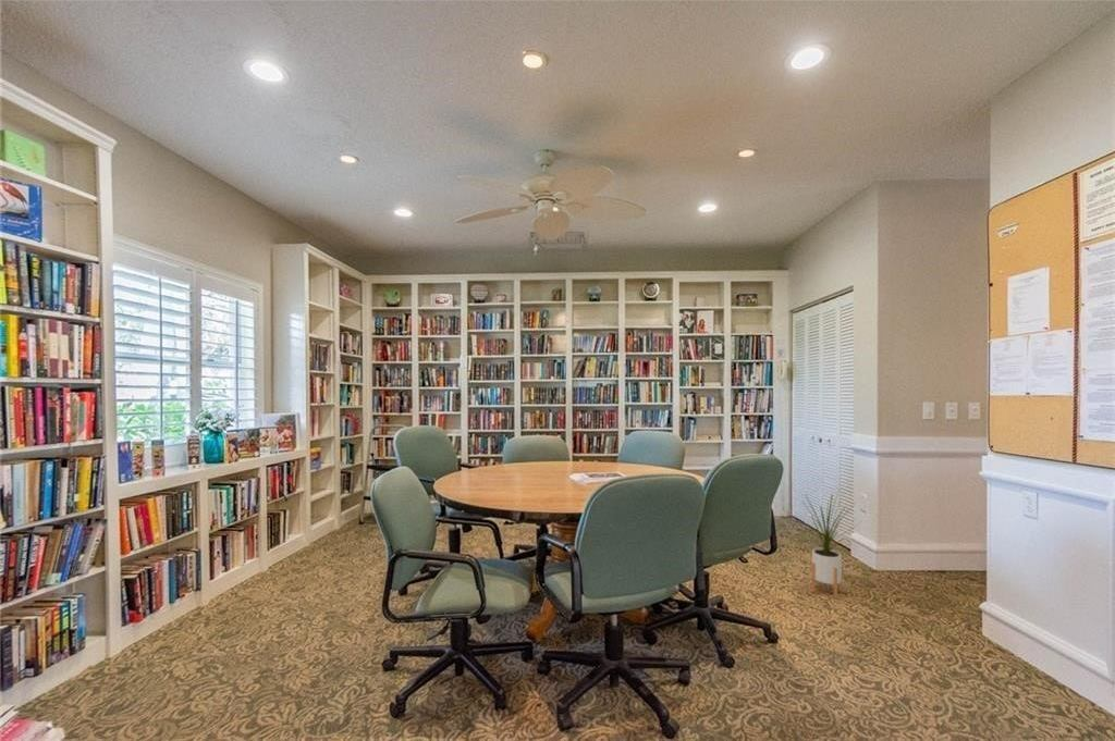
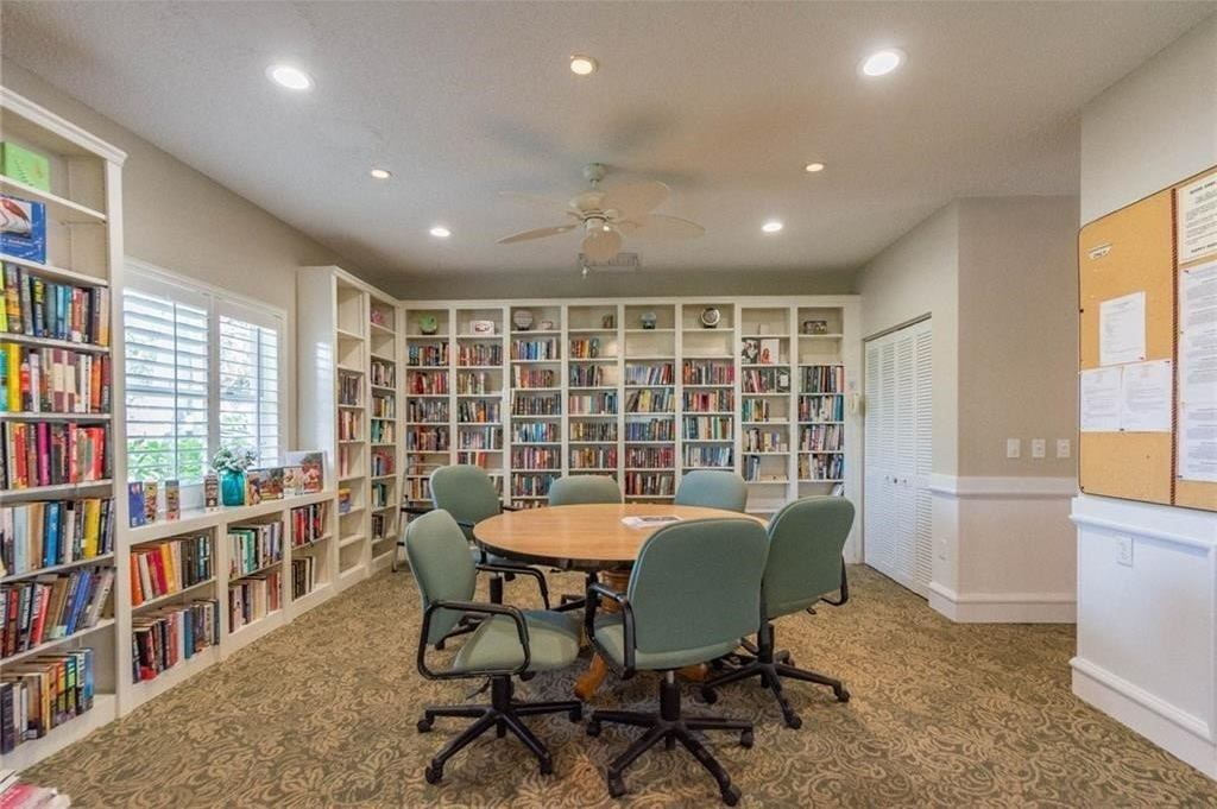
- house plant [797,489,861,600]
